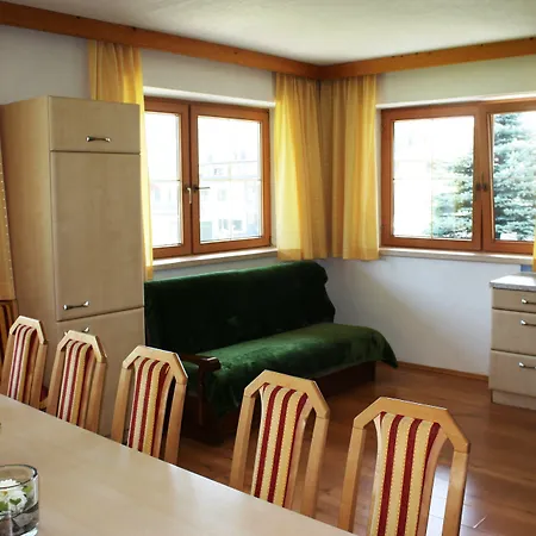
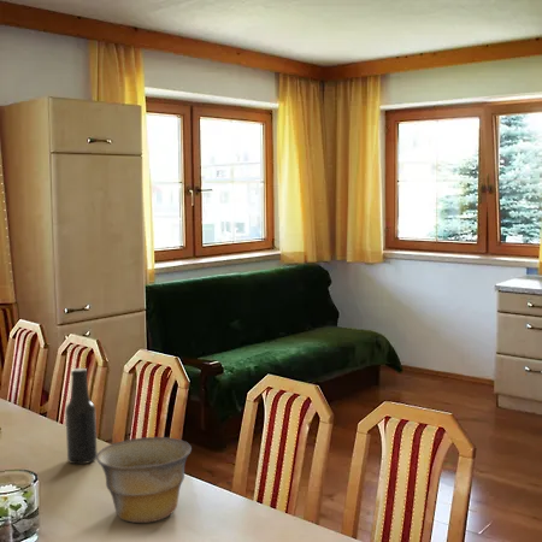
+ bowl [95,436,193,524]
+ beer bottle [64,367,99,465]
